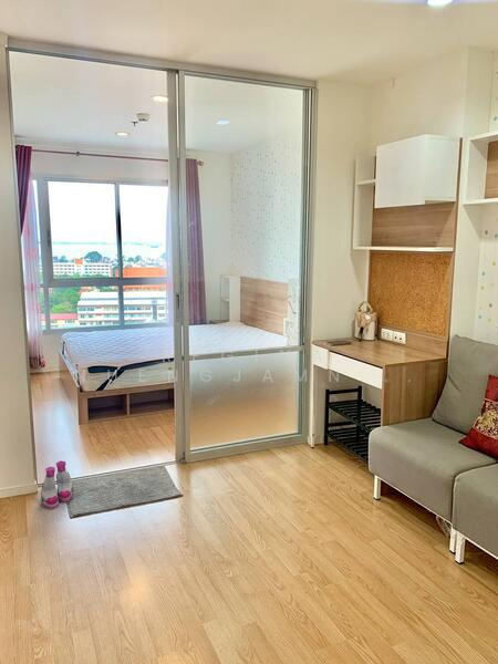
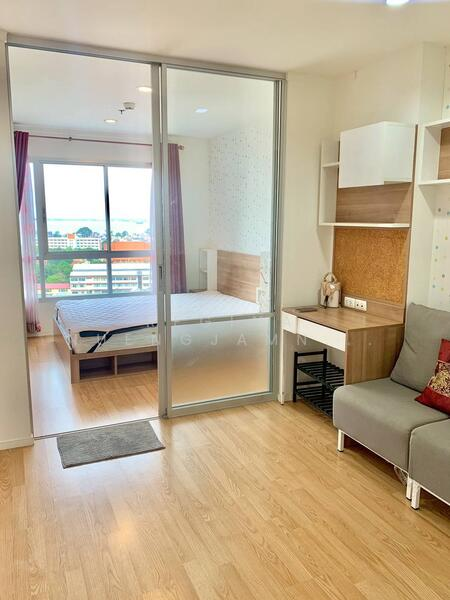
- boots [40,459,74,510]
